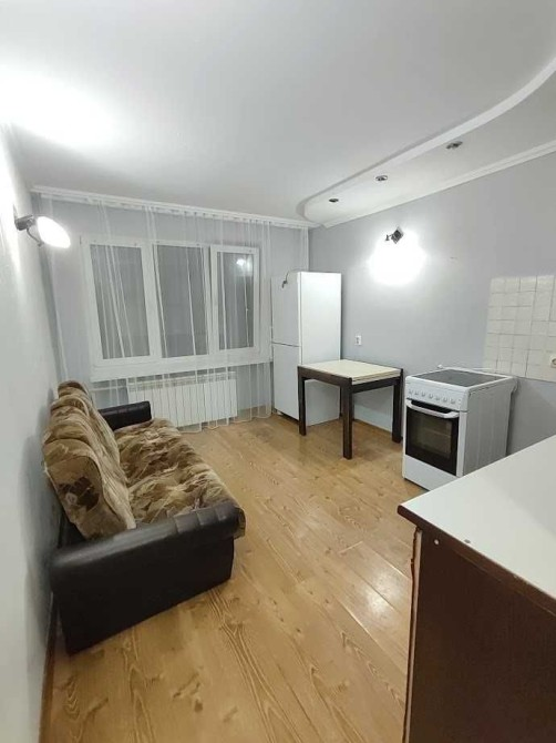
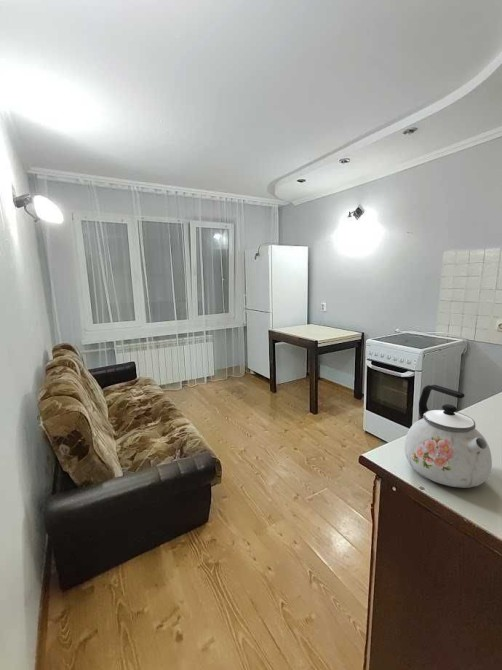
+ kettle [403,384,493,489]
